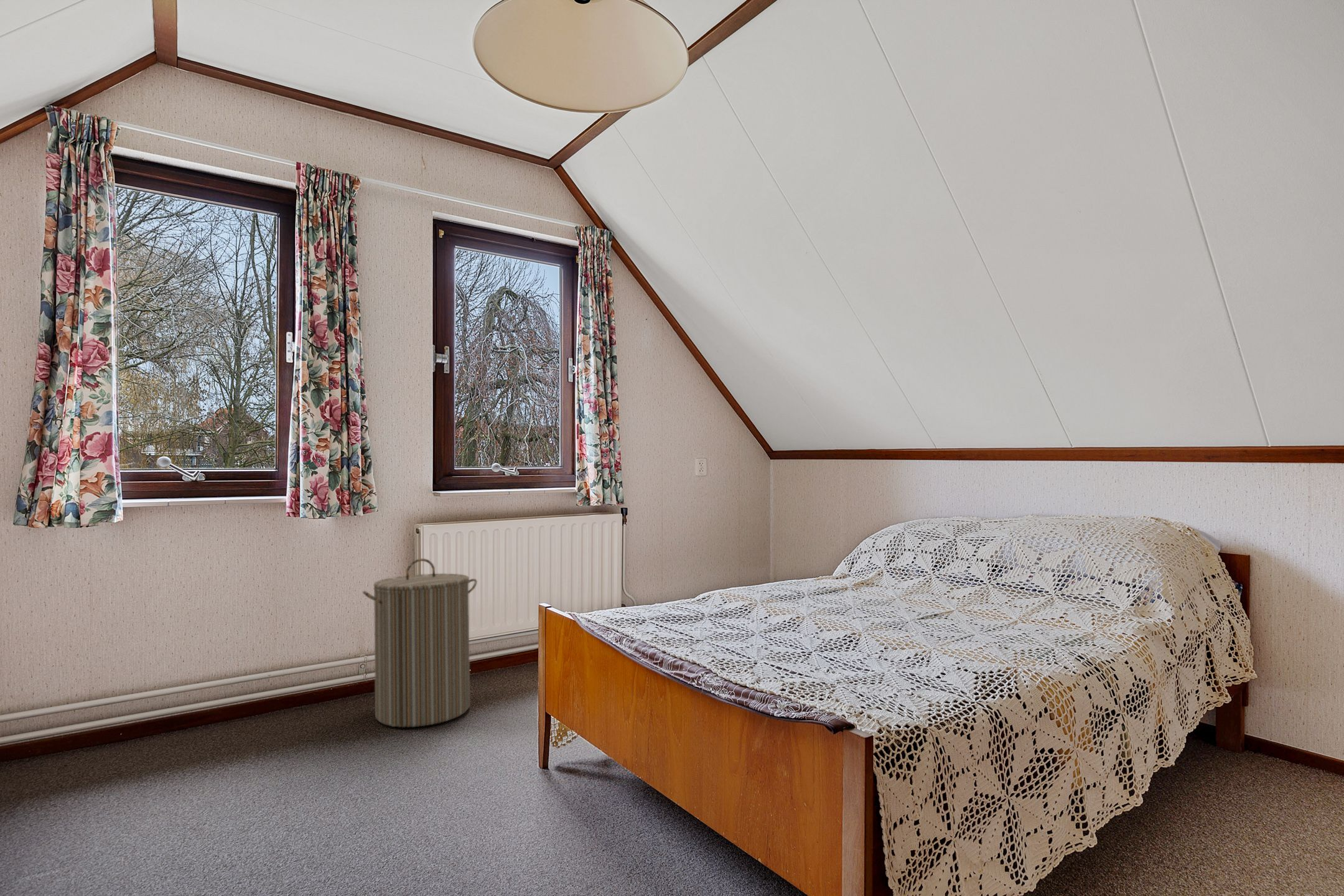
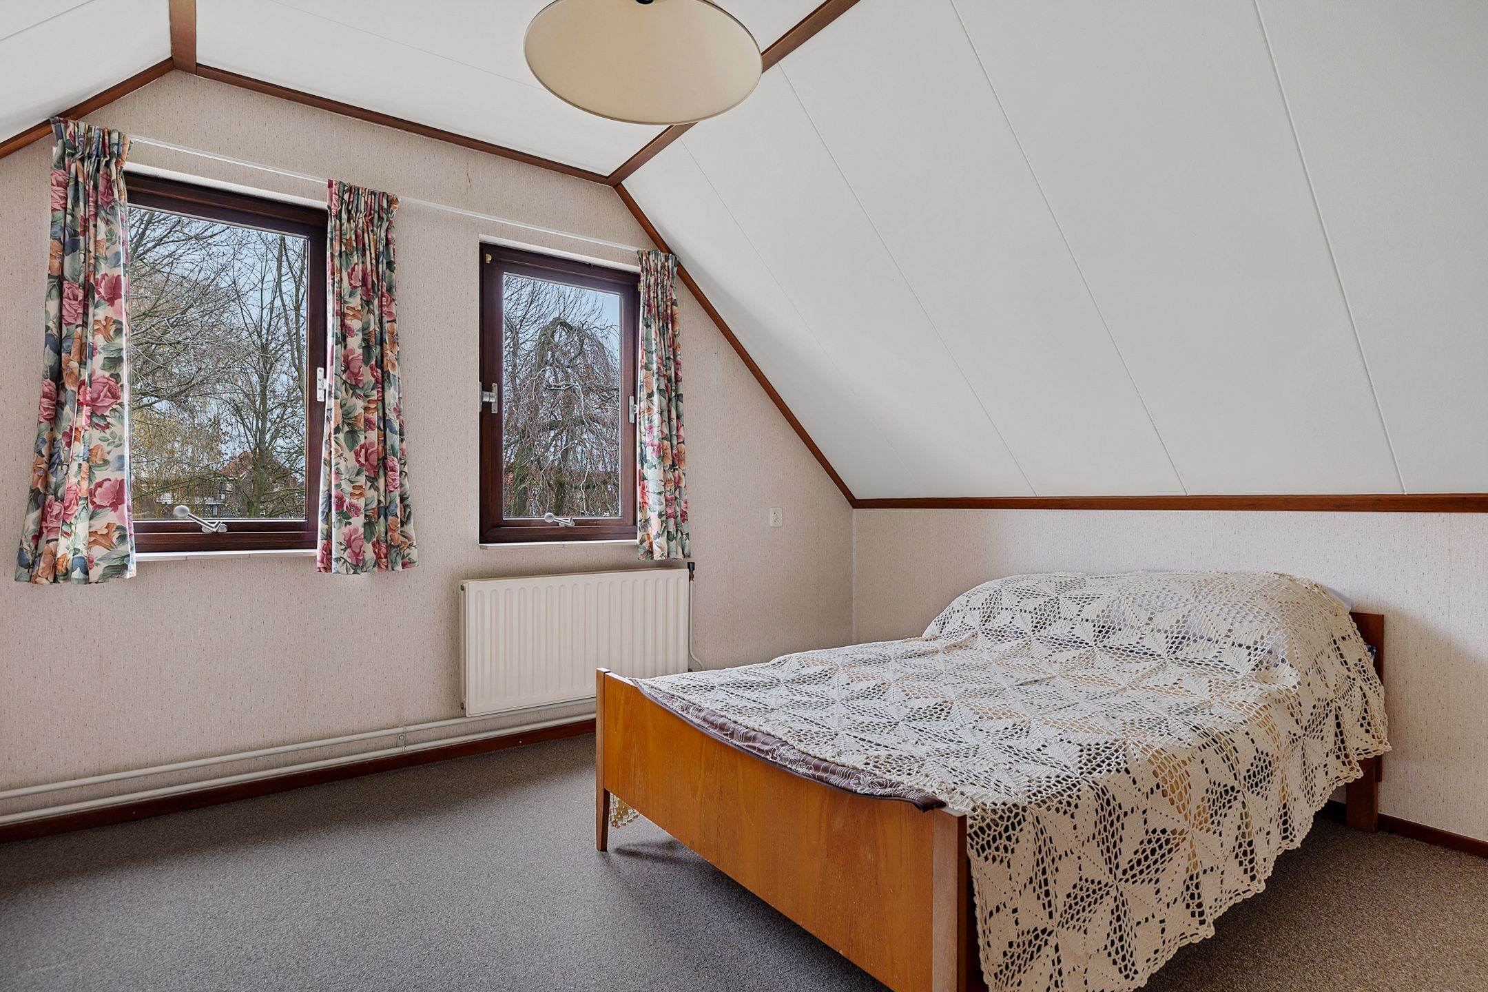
- laundry hamper [362,558,478,728]
